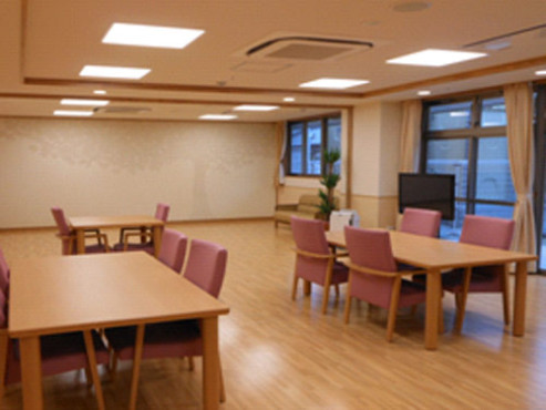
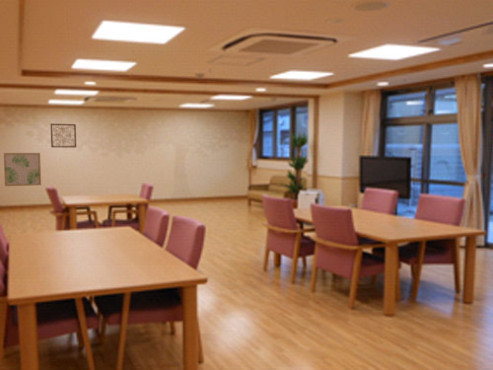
+ wall art [3,152,42,187]
+ wall art [50,123,77,148]
